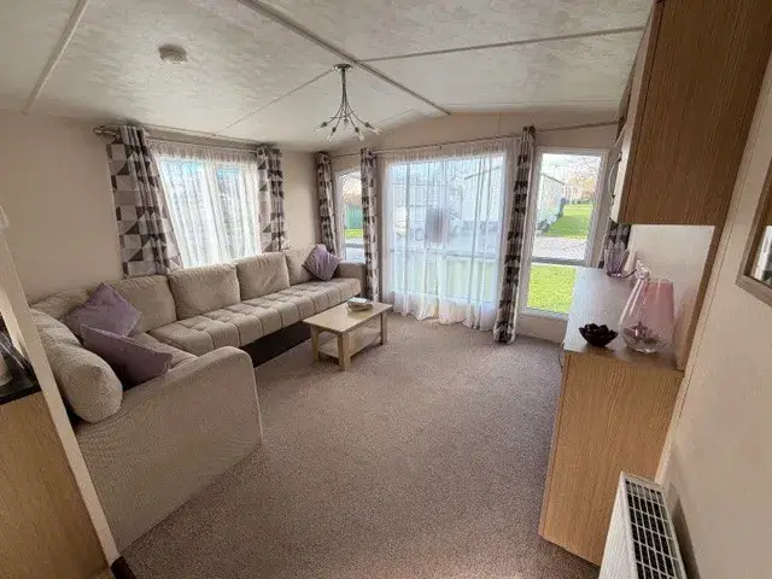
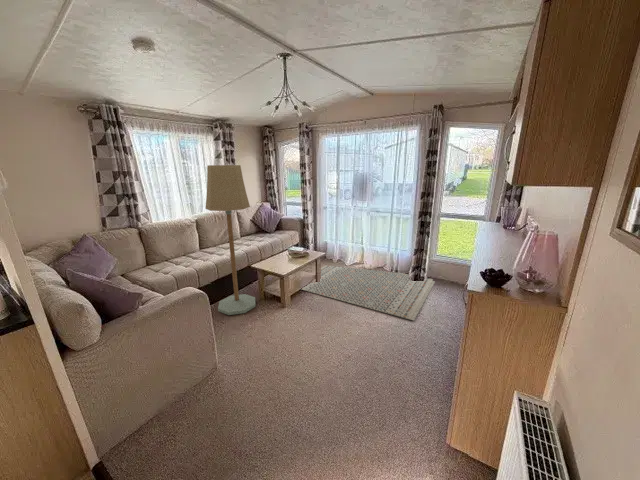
+ floor lamp [205,164,257,316]
+ rug [301,265,436,321]
